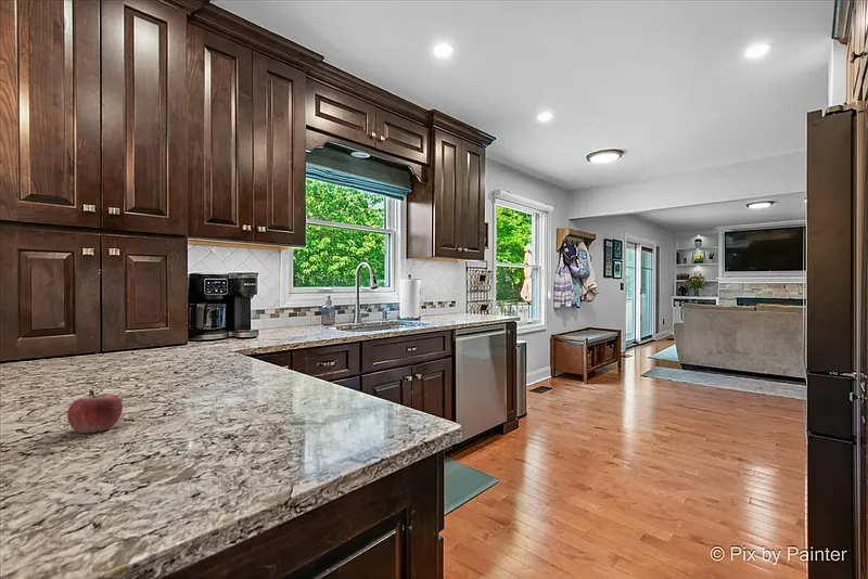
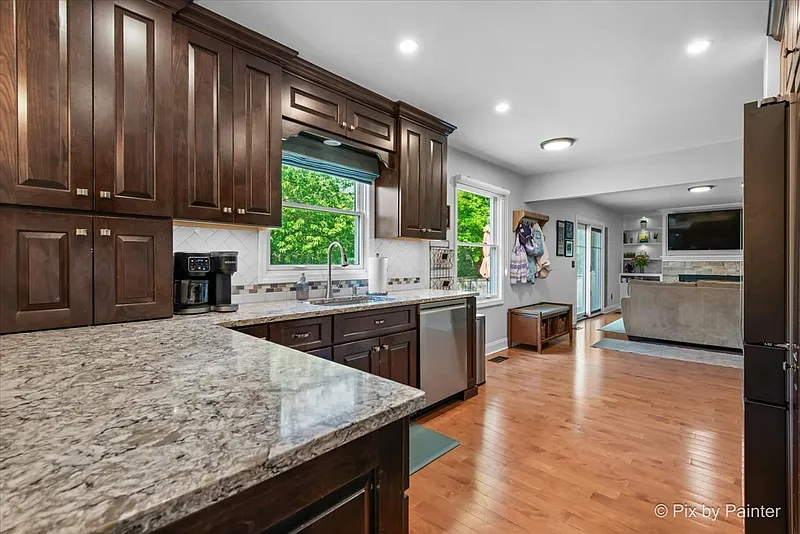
- fruit [66,388,124,434]
